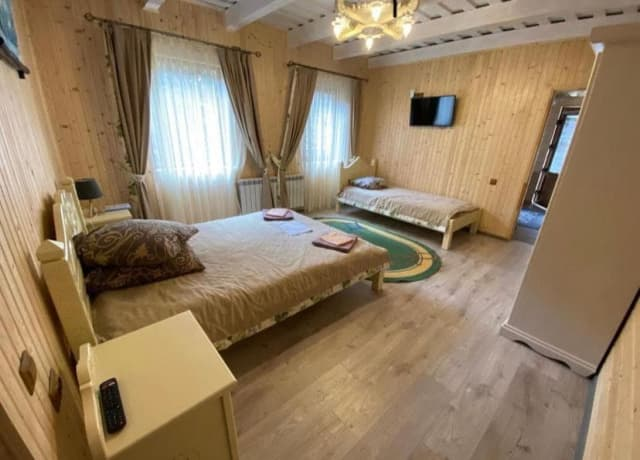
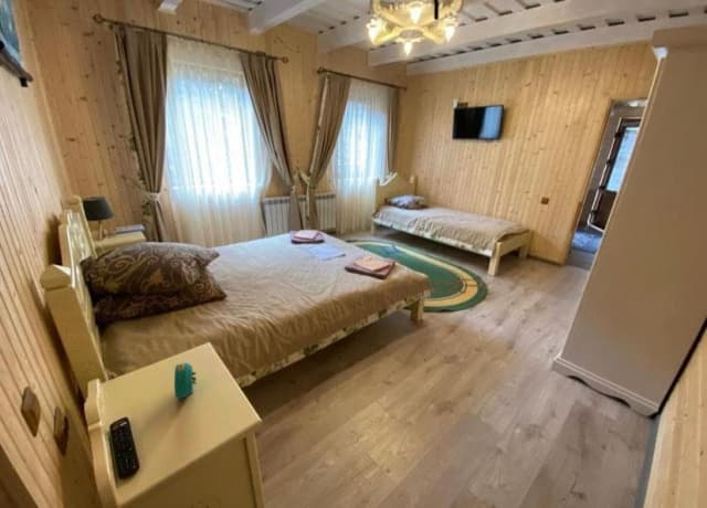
+ alarm clock [173,362,198,404]
